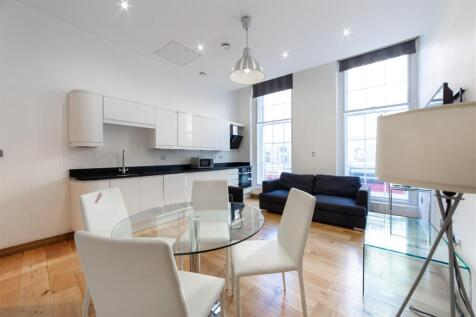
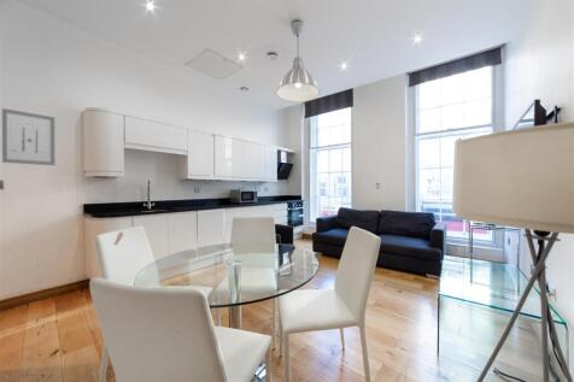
+ wall art [1,107,55,166]
